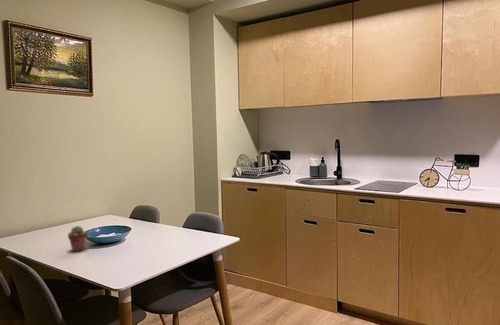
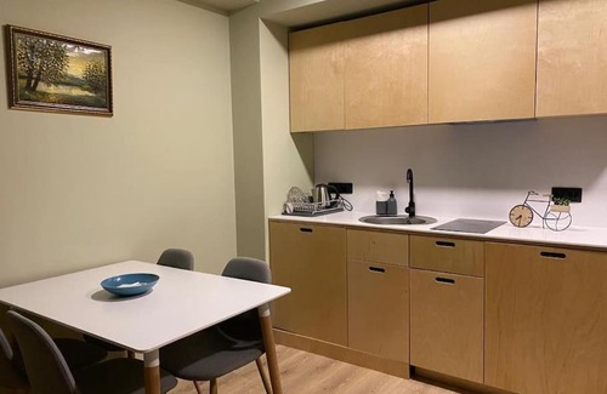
- potted succulent [67,225,89,252]
